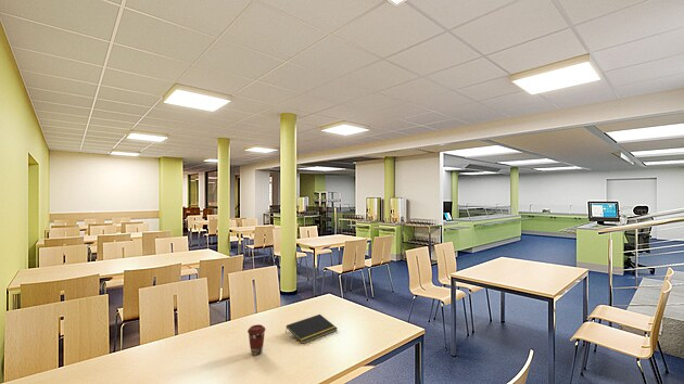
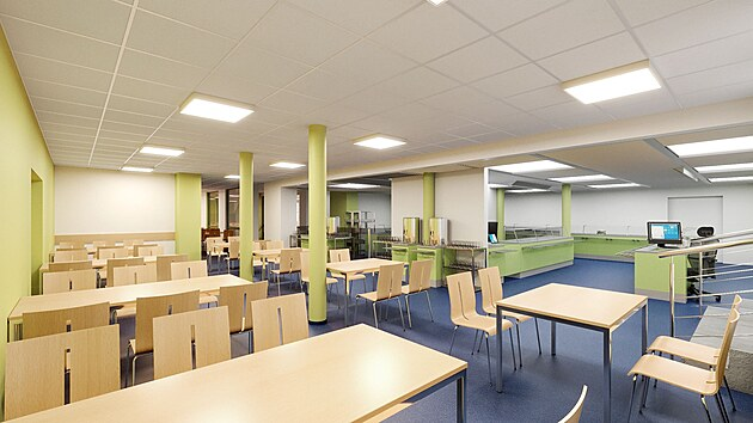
- coffee cup [246,323,267,356]
- notepad [284,313,339,345]
